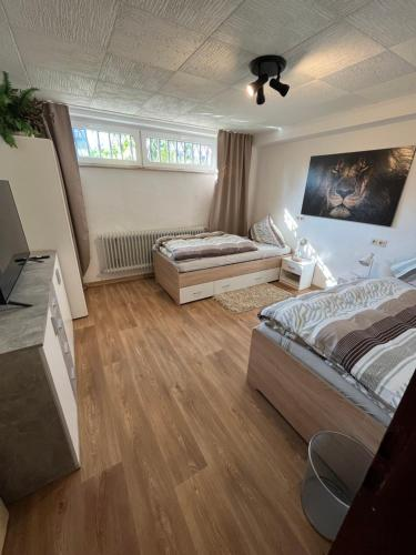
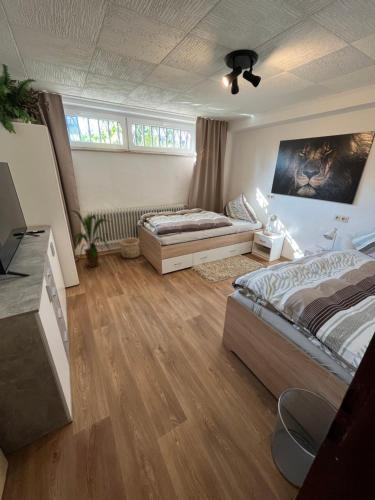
+ wooden bucket [118,237,141,259]
+ house plant [66,209,112,268]
